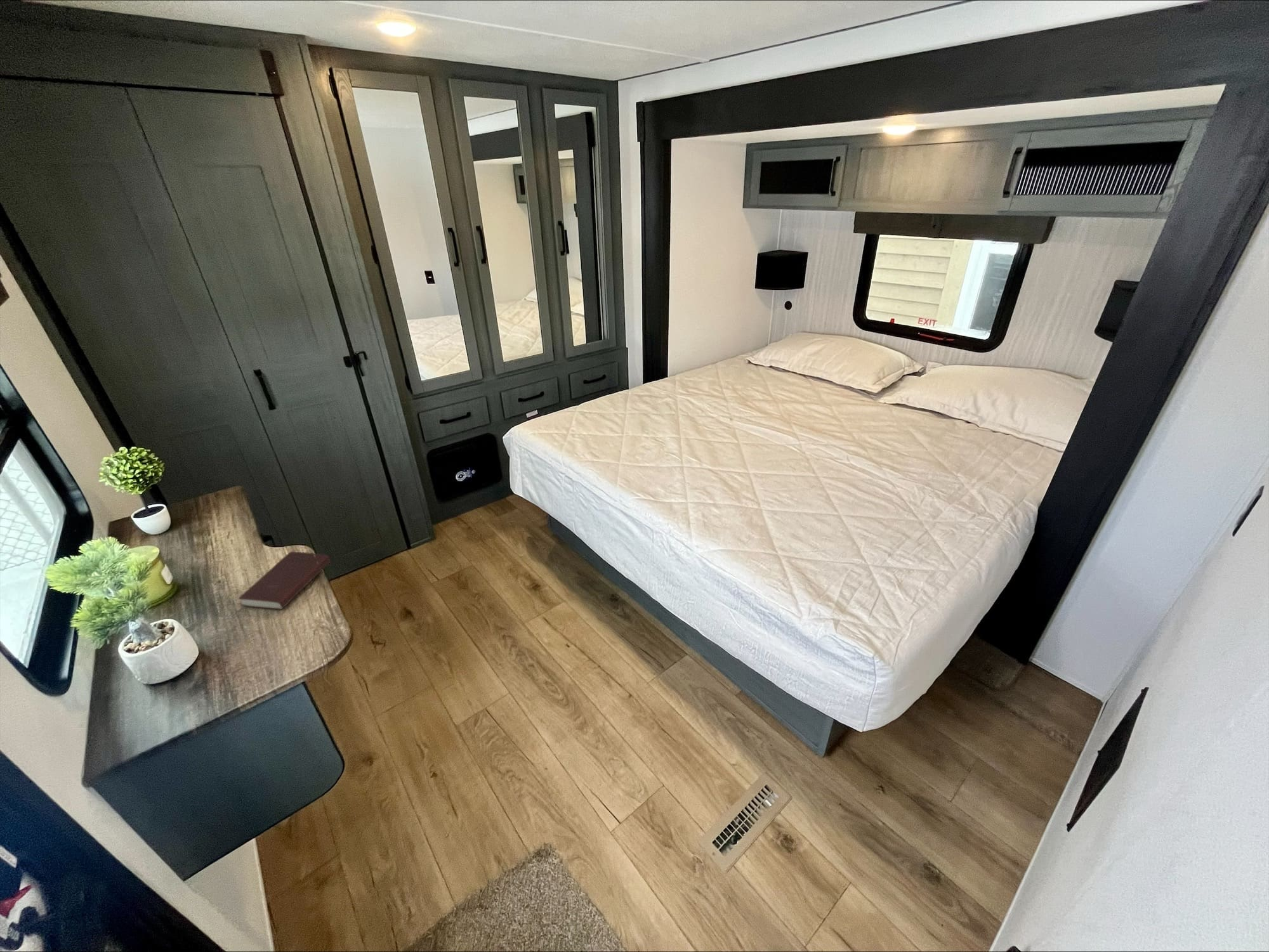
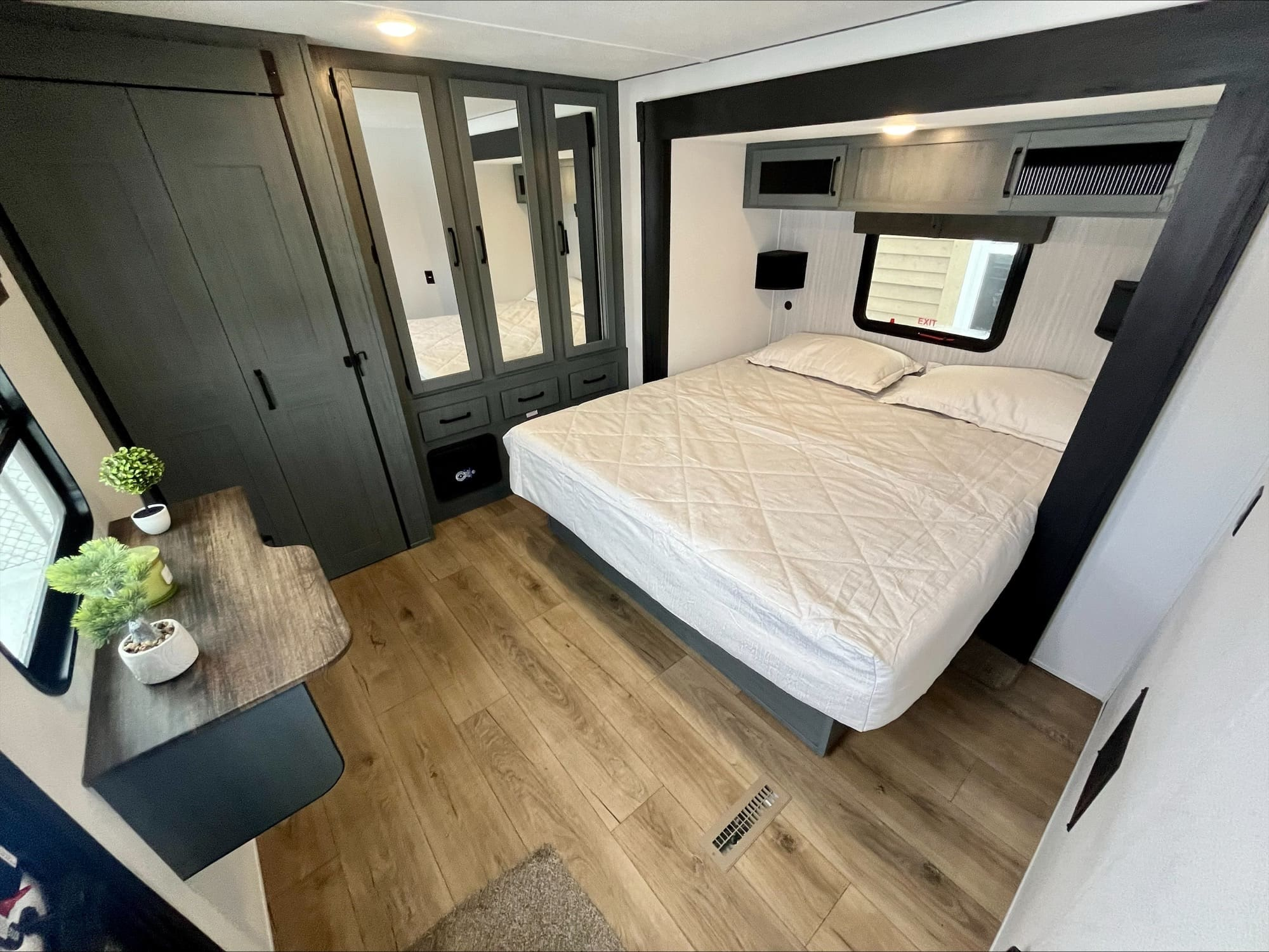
- book [237,551,331,610]
